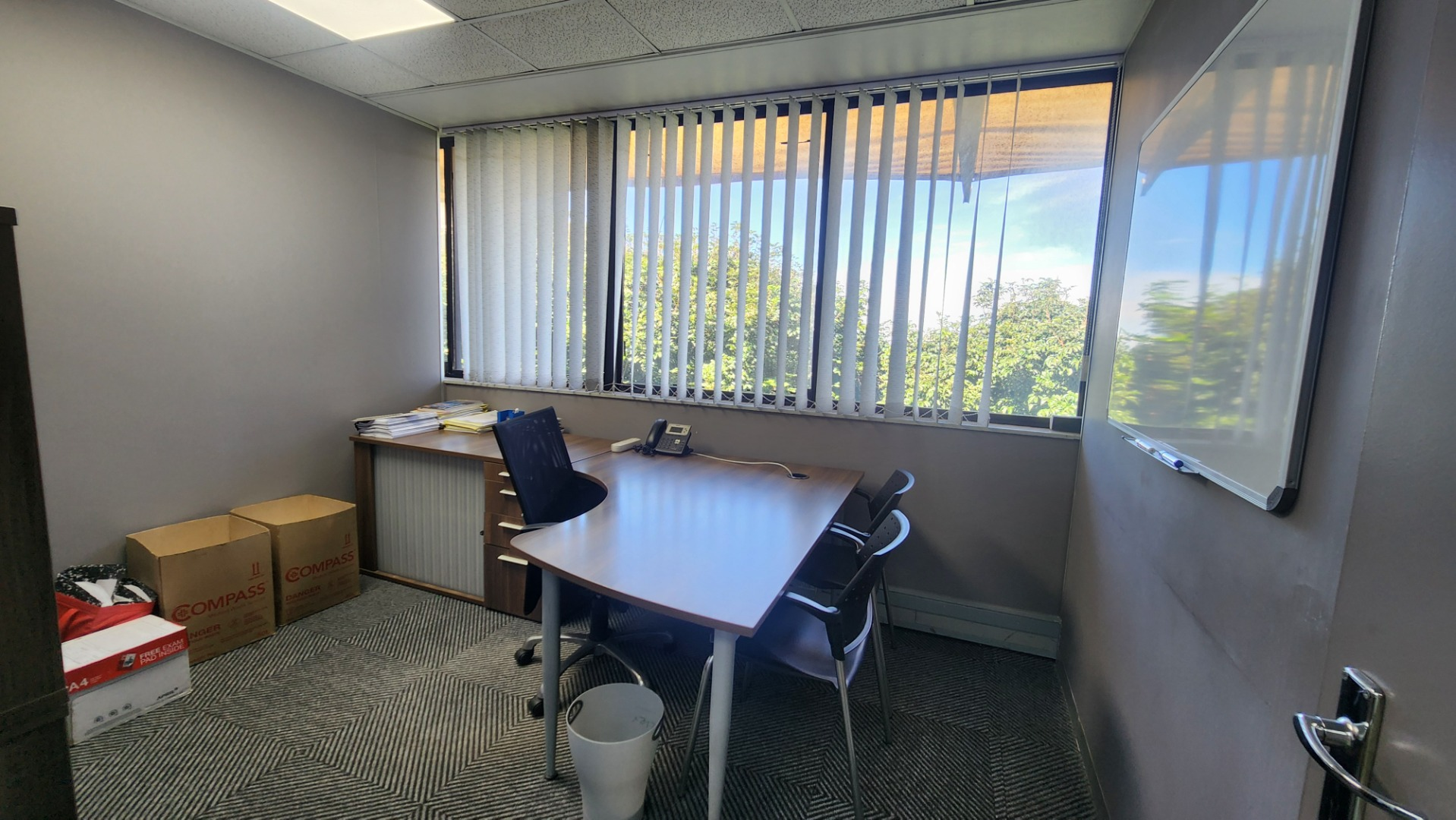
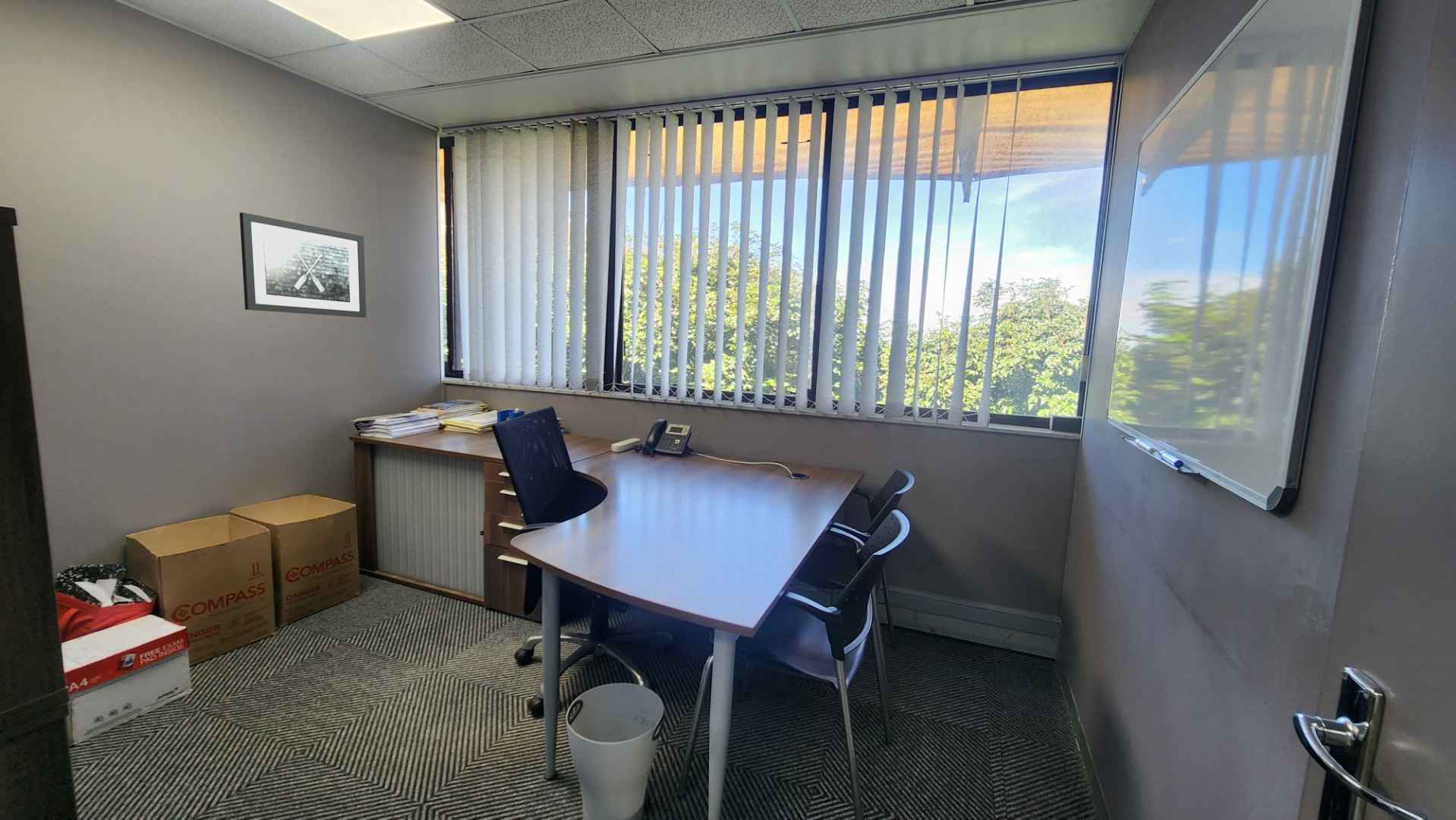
+ wall art [238,212,367,318]
